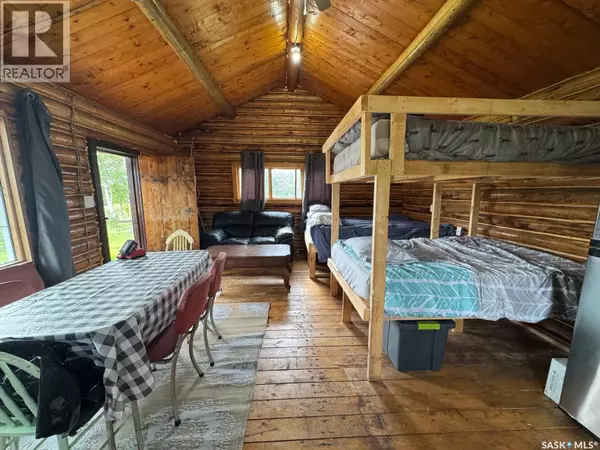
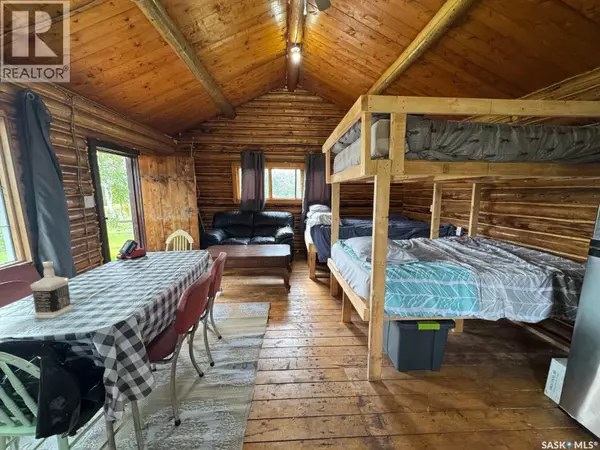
+ bottle [29,260,74,320]
